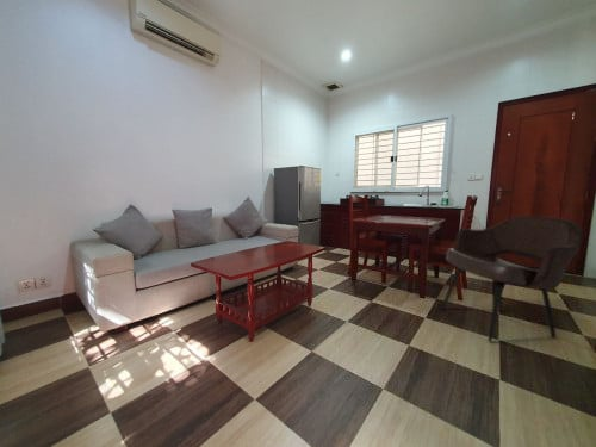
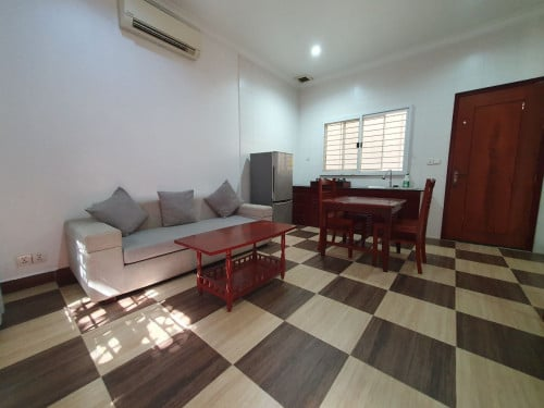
- armchair [440,215,584,343]
